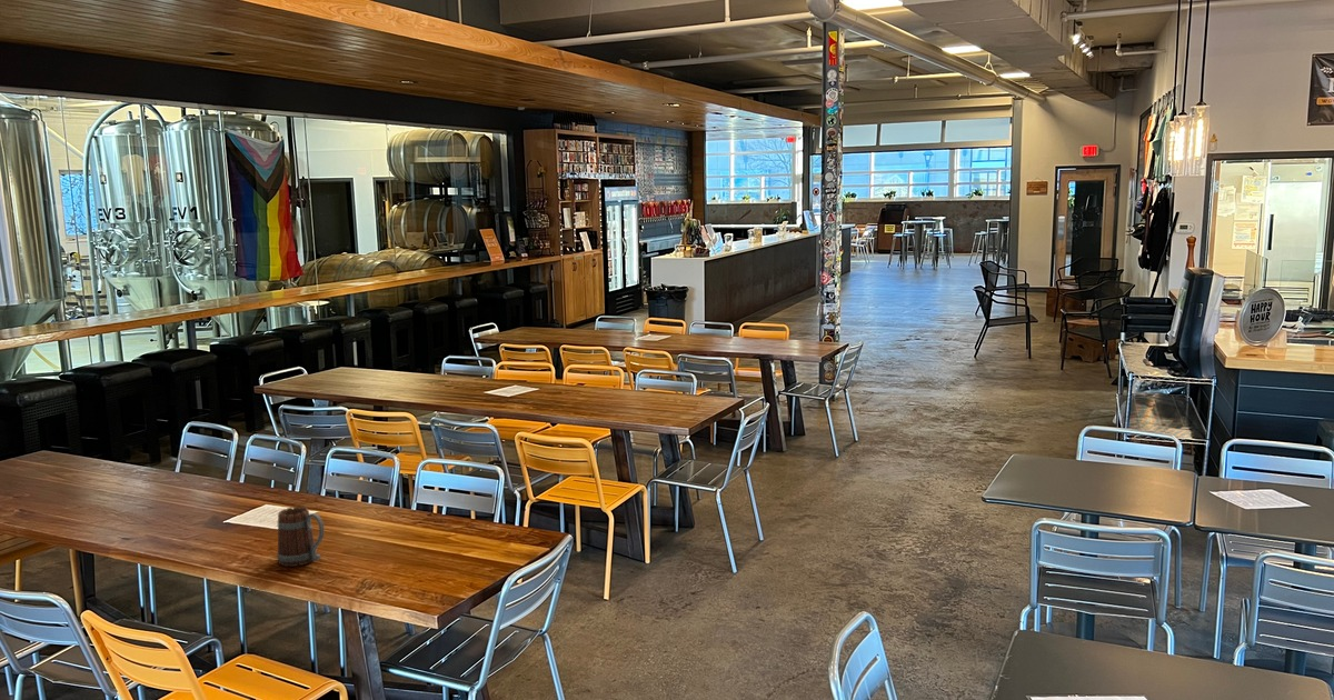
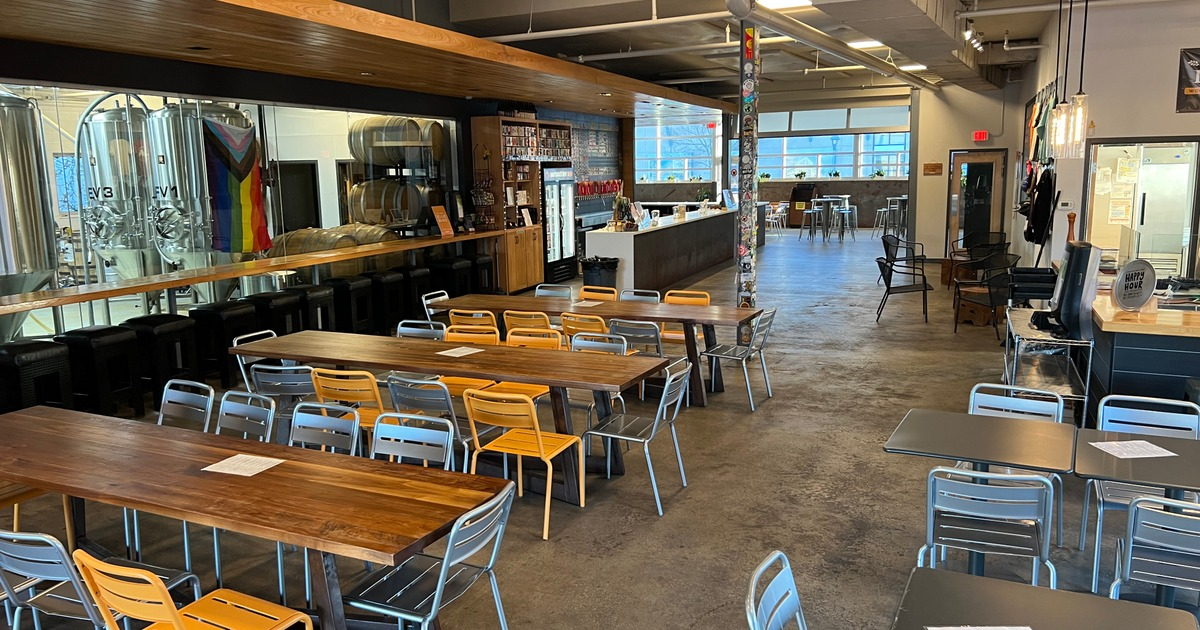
- beer mug [276,506,325,568]
